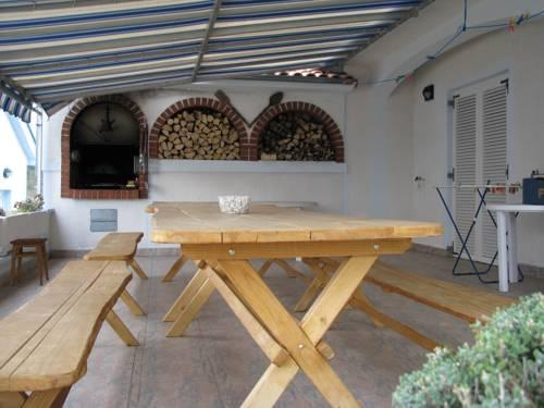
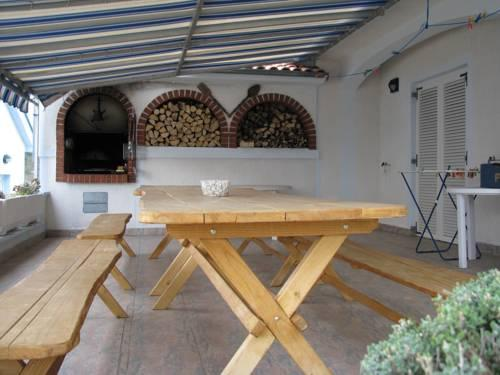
- stool [9,237,50,287]
